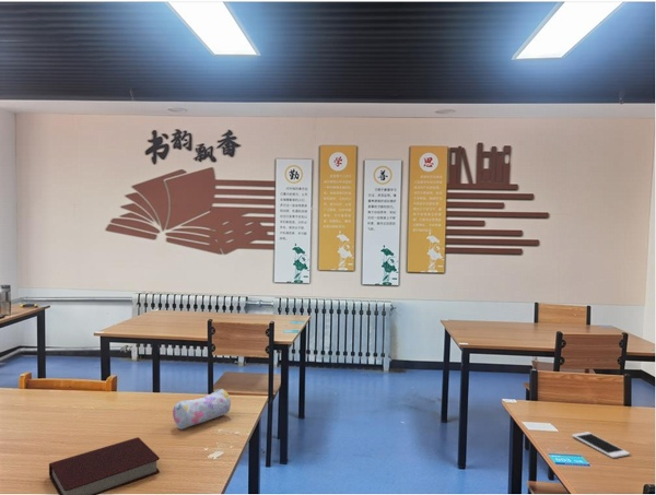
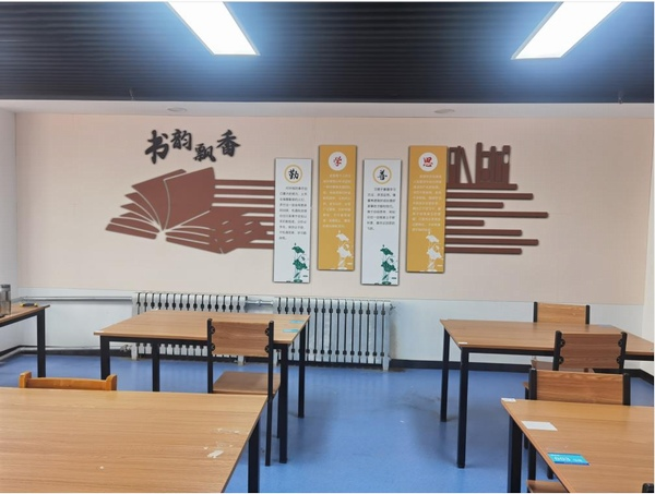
- cell phone [571,432,631,459]
- book [48,436,161,495]
- pencil case [172,388,232,431]
